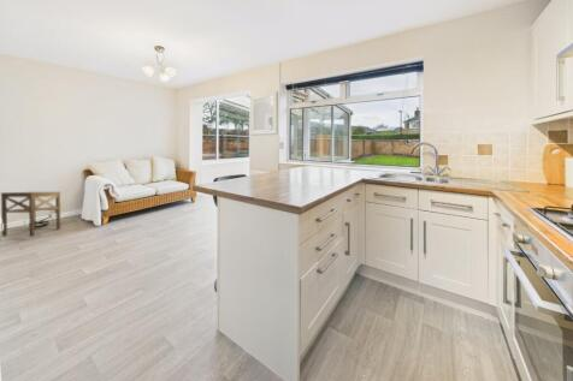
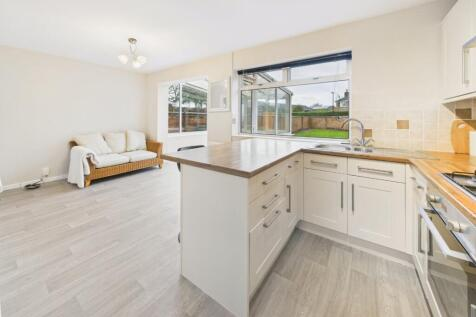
- side table [0,191,61,238]
